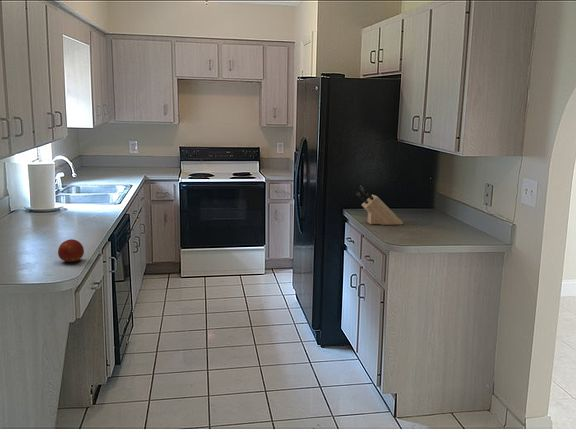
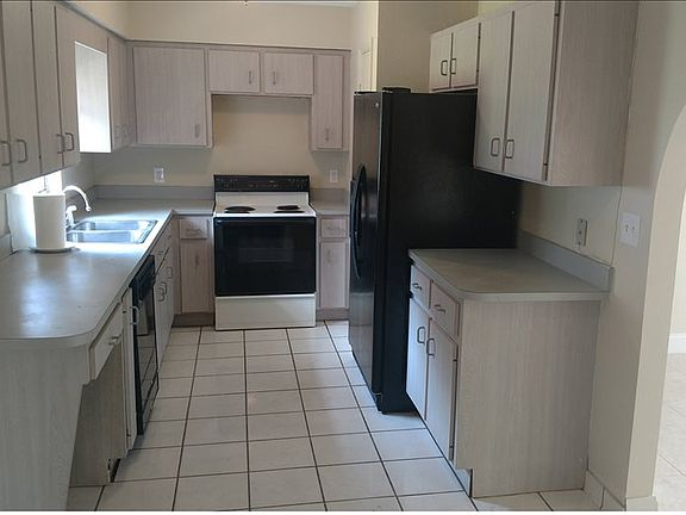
- fruit [57,238,85,264]
- knife block [356,185,404,226]
